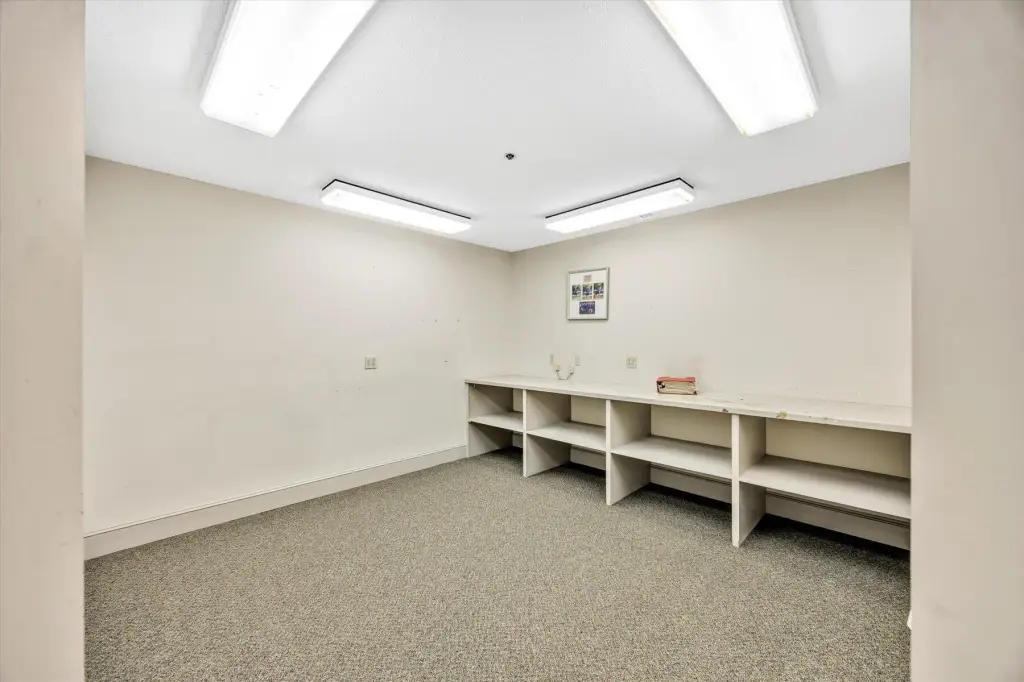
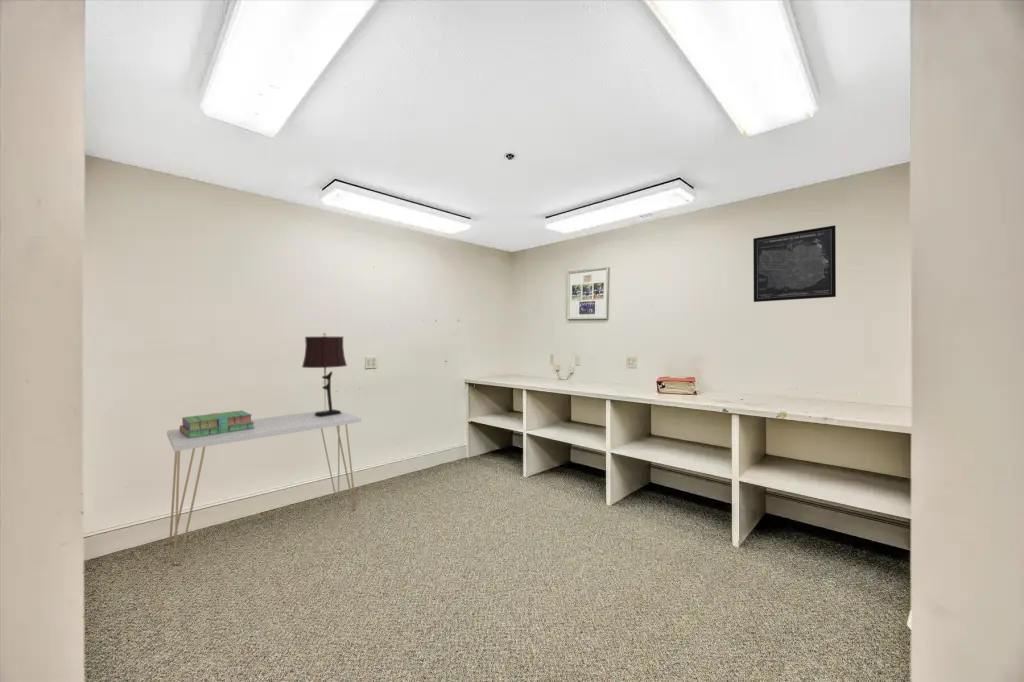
+ table lamp [301,332,348,417]
+ wall art [752,224,837,303]
+ stack of books [179,409,254,438]
+ console table [166,408,362,566]
